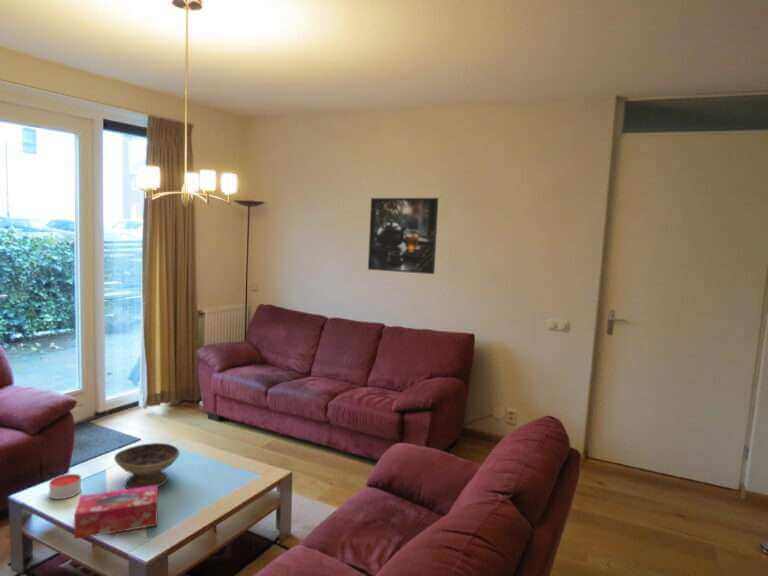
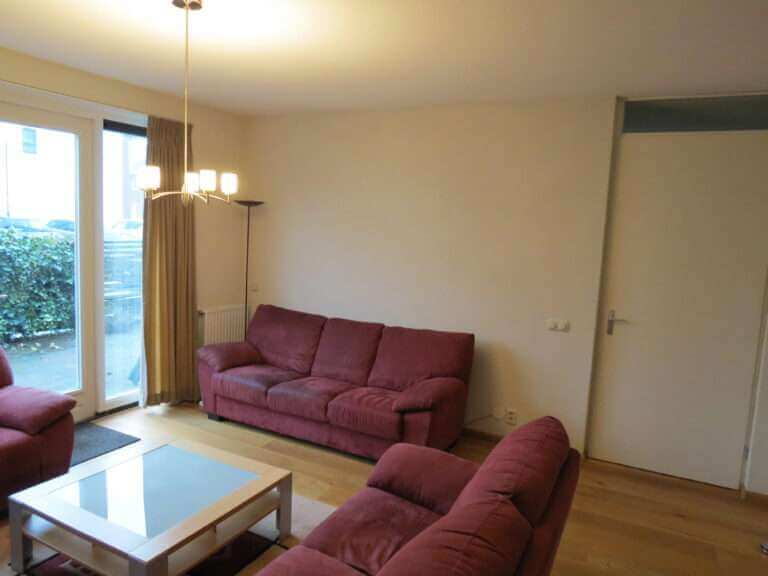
- candle [48,473,82,500]
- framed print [367,197,439,275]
- tissue box [73,485,159,540]
- decorative bowl [113,442,181,489]
